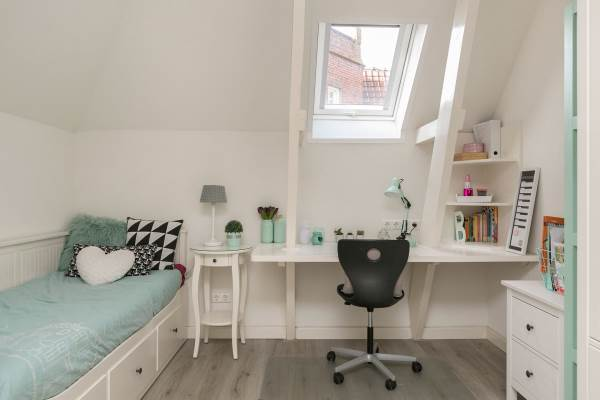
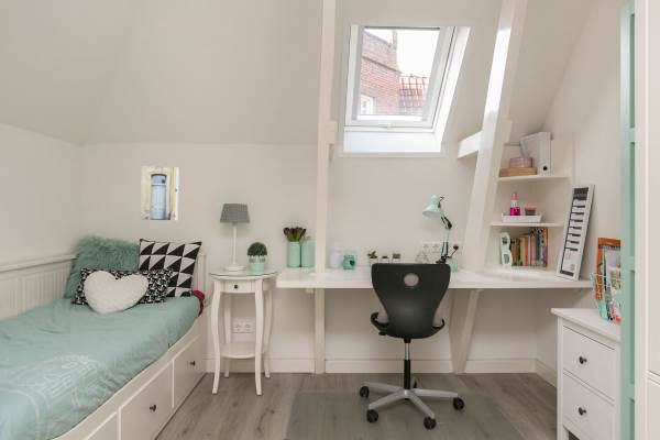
+ wall art [140,166,180,221]
